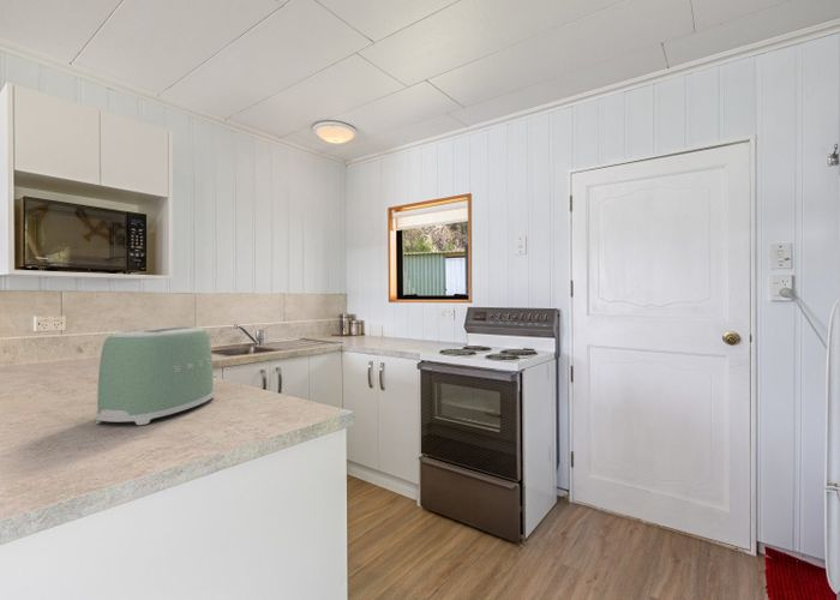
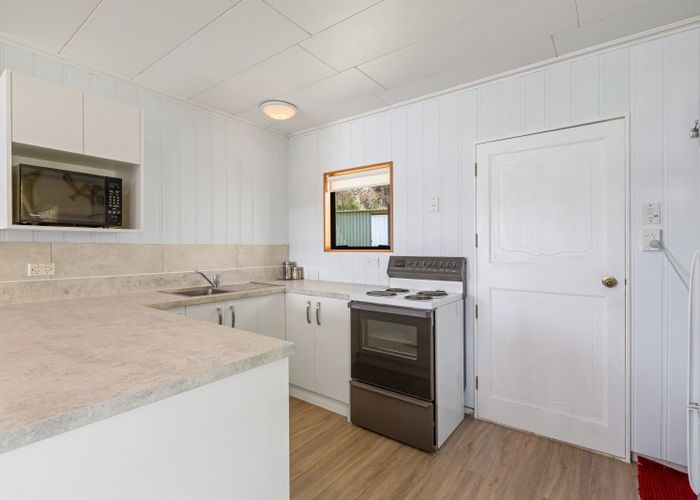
- toaster [96,325,215,426]
